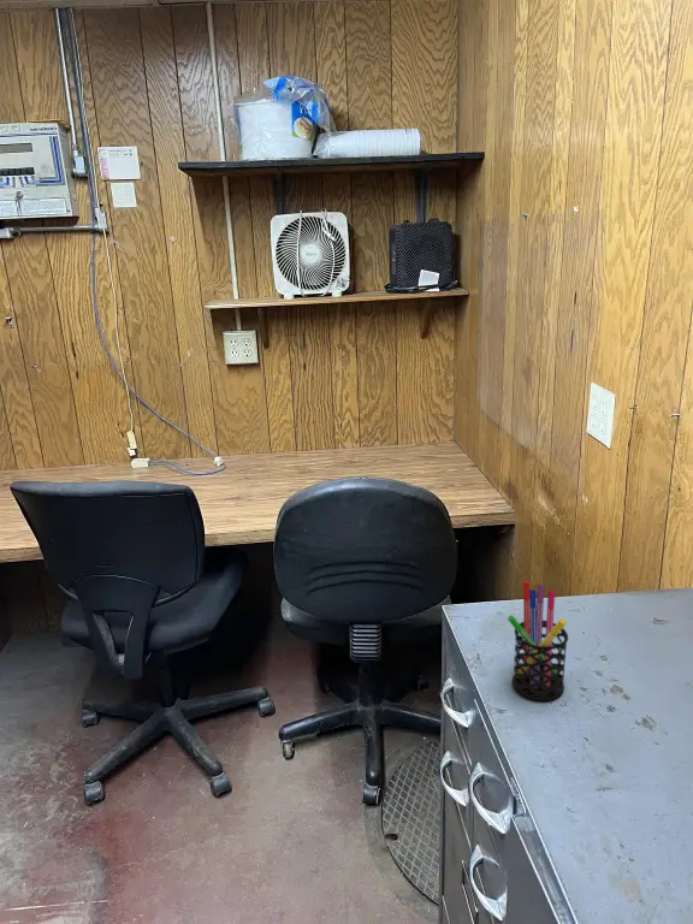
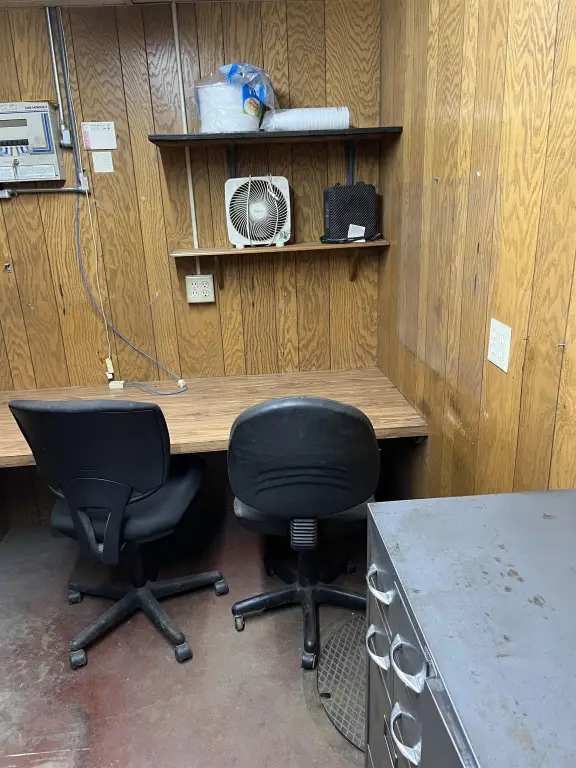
- pen holder [507,580,569,701]
